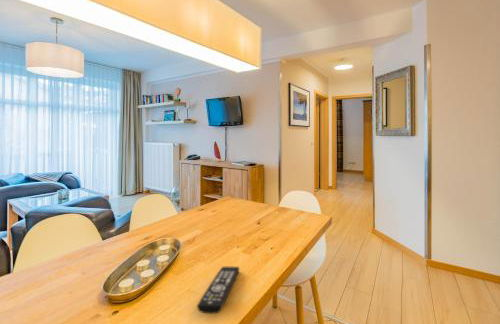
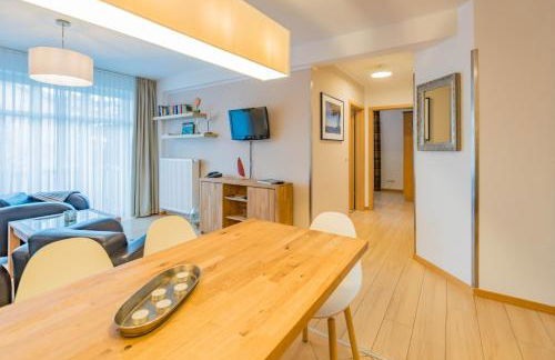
- remote control [196,266,240,315]
